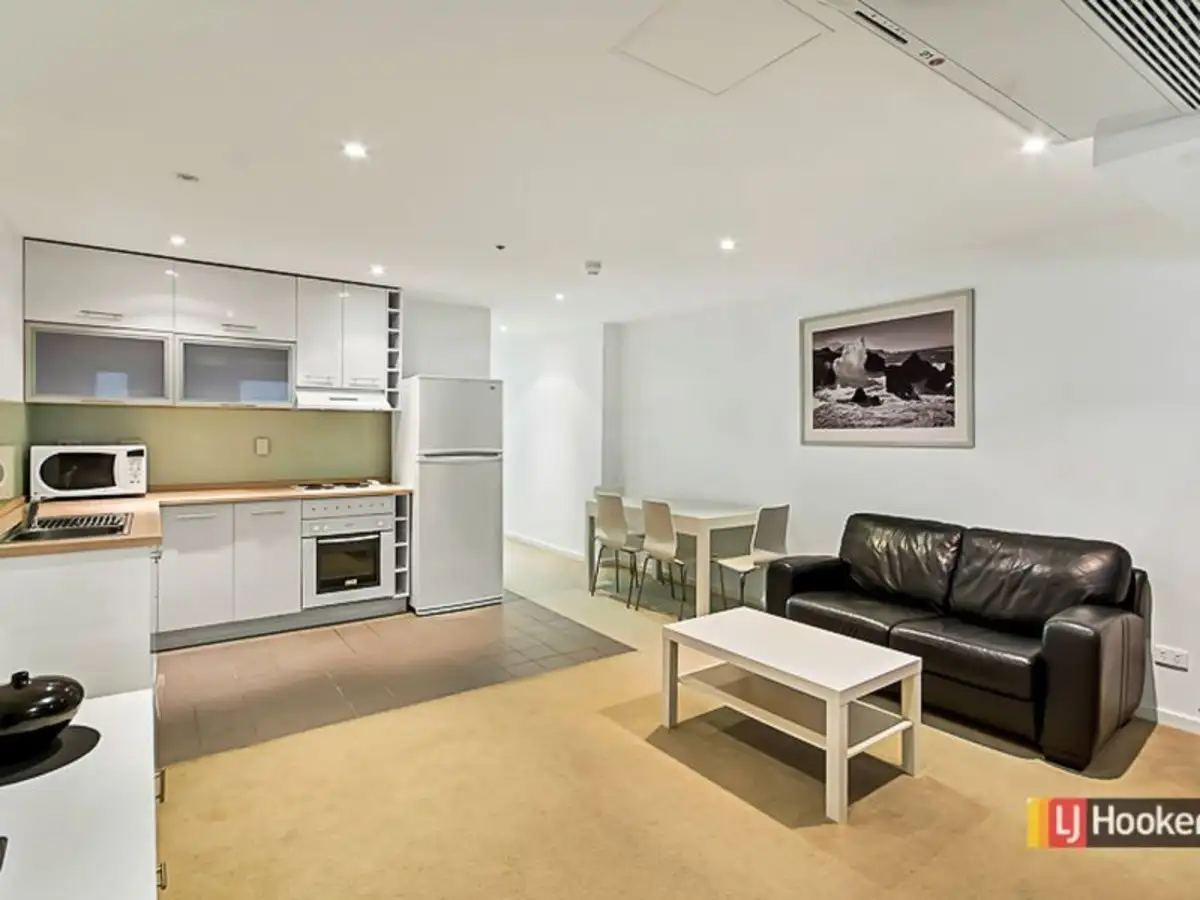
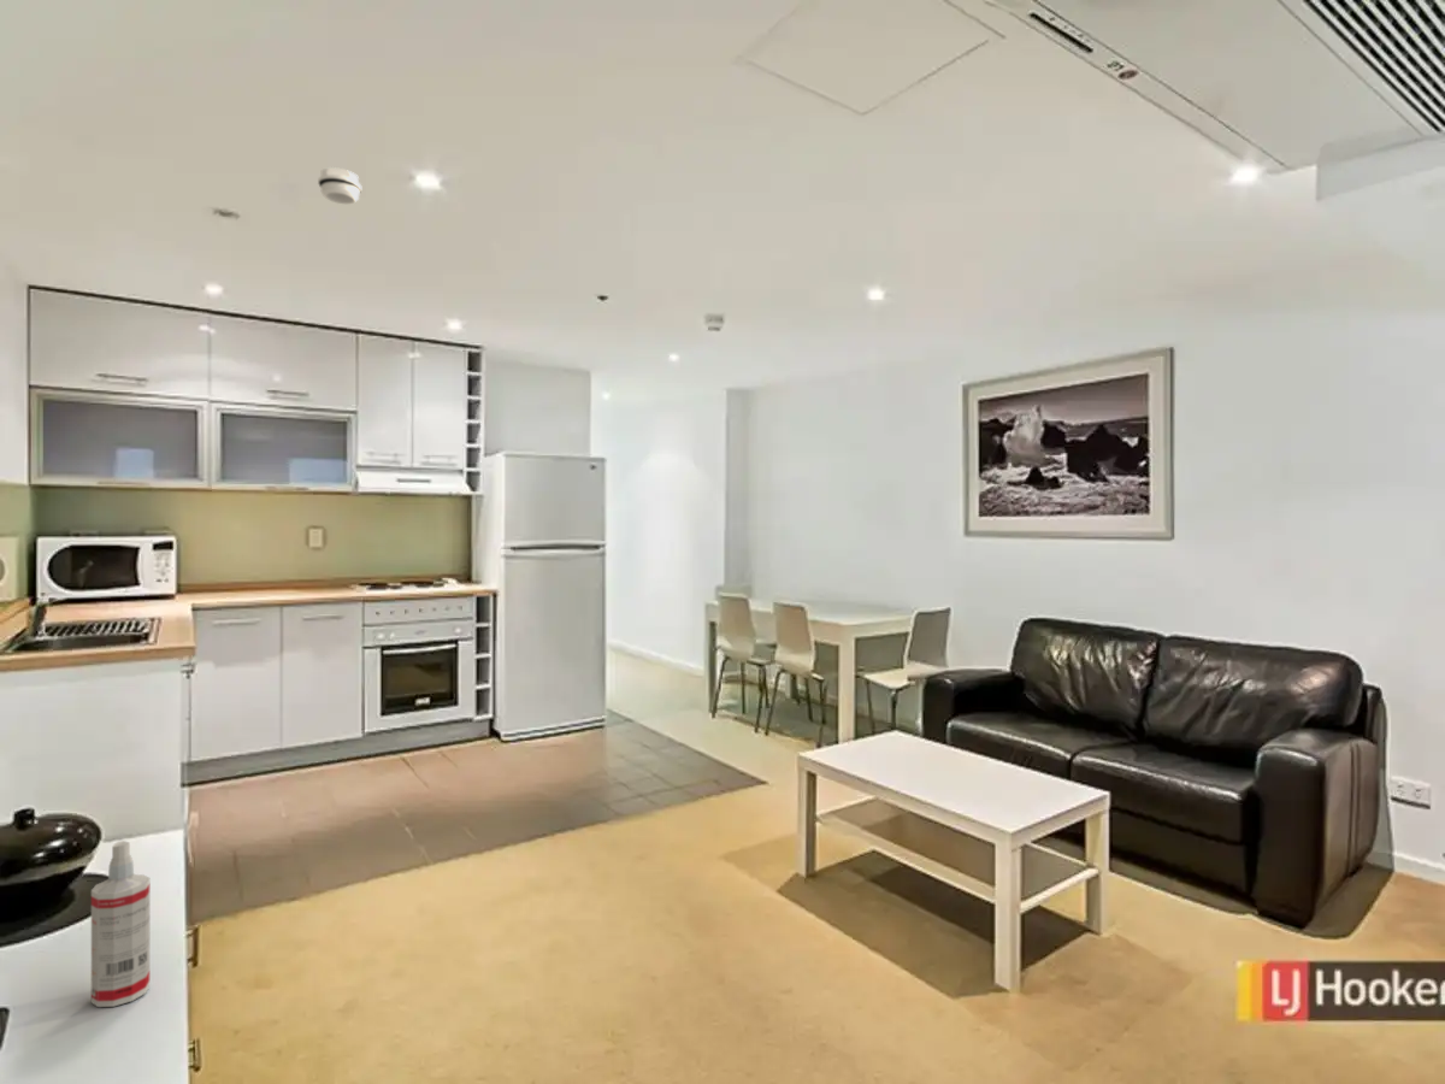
+ spray bottle [90,839,151,1008]
+ smoke detector [317,166,362,205]
